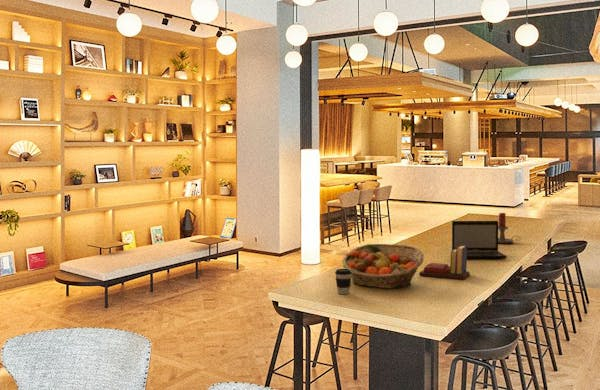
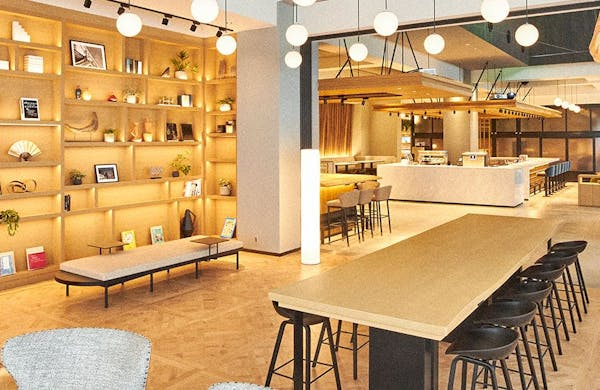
- book [418,245,471,280]
- coffee cup [334,268,352,295]
- candle holder [498,212,521,244]
- laptop [451,220,508,259]
- fruit basket [341,243,425,289]
